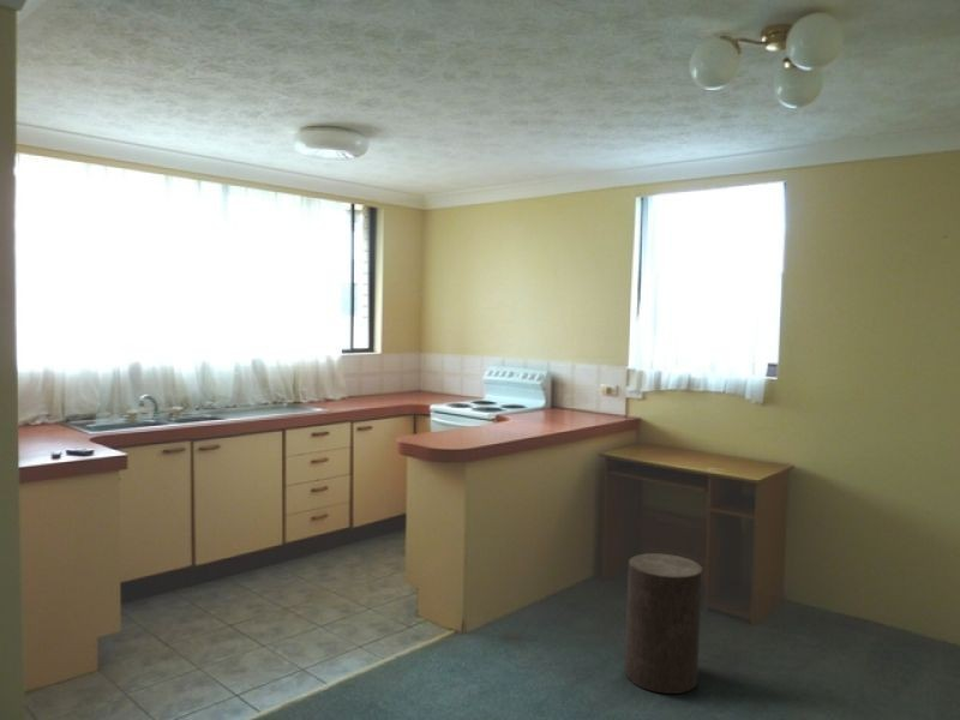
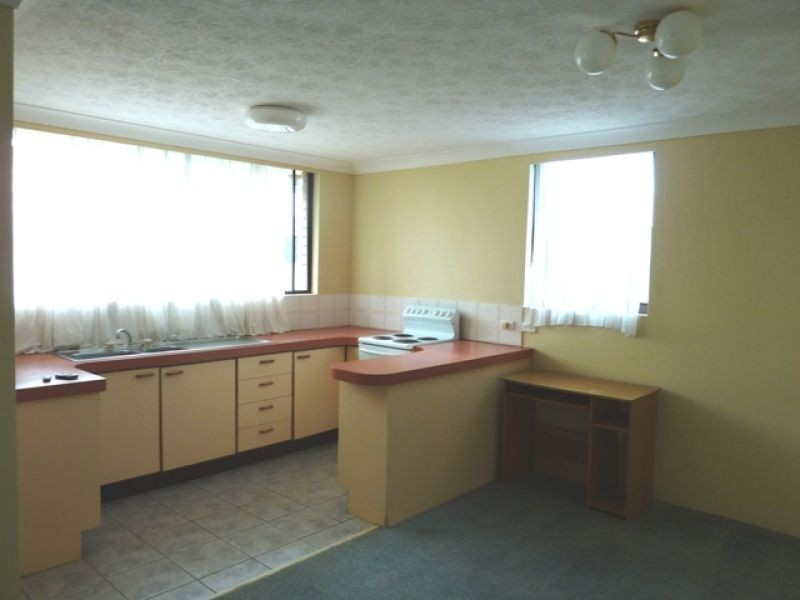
- stool [623,552,703,695]
